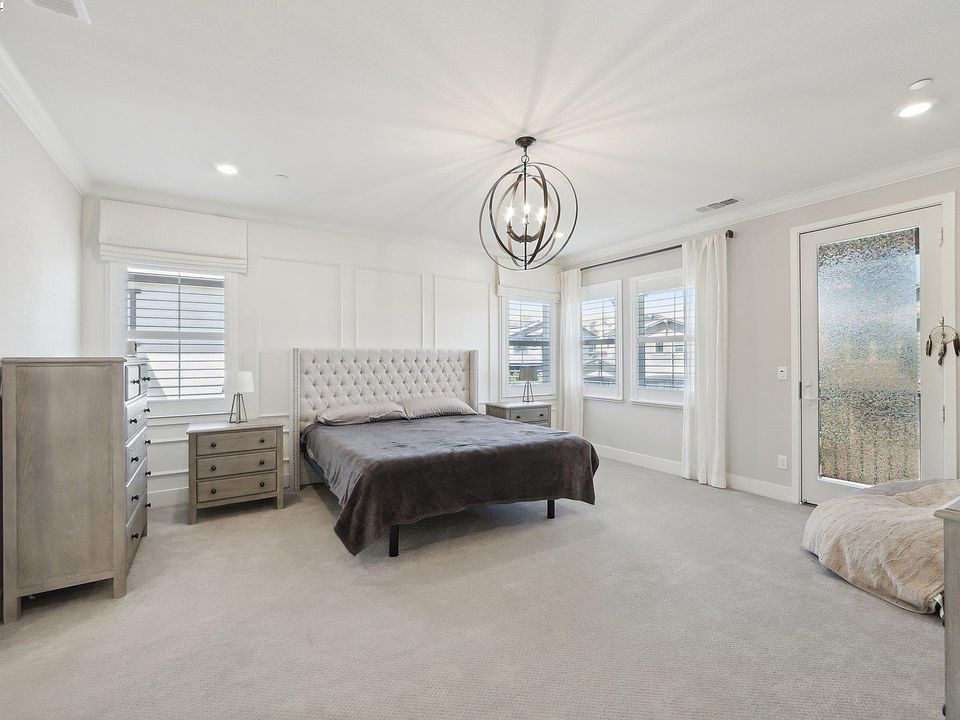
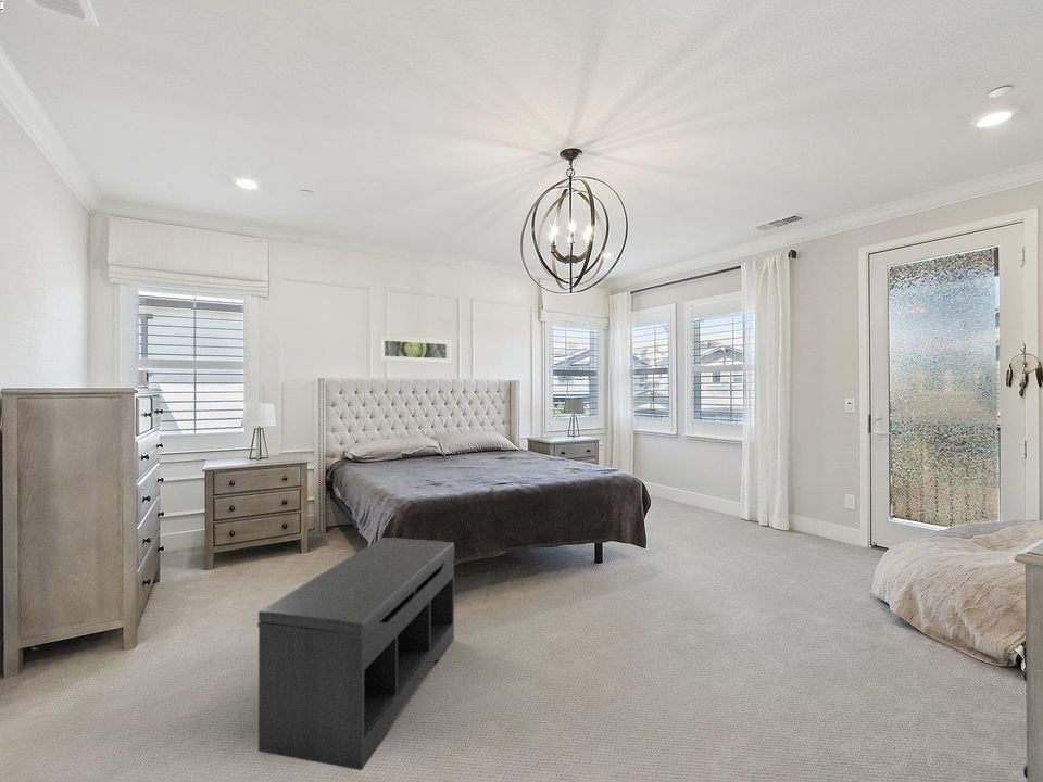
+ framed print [378,335,452,364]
+ bench [256,537,455,771]
